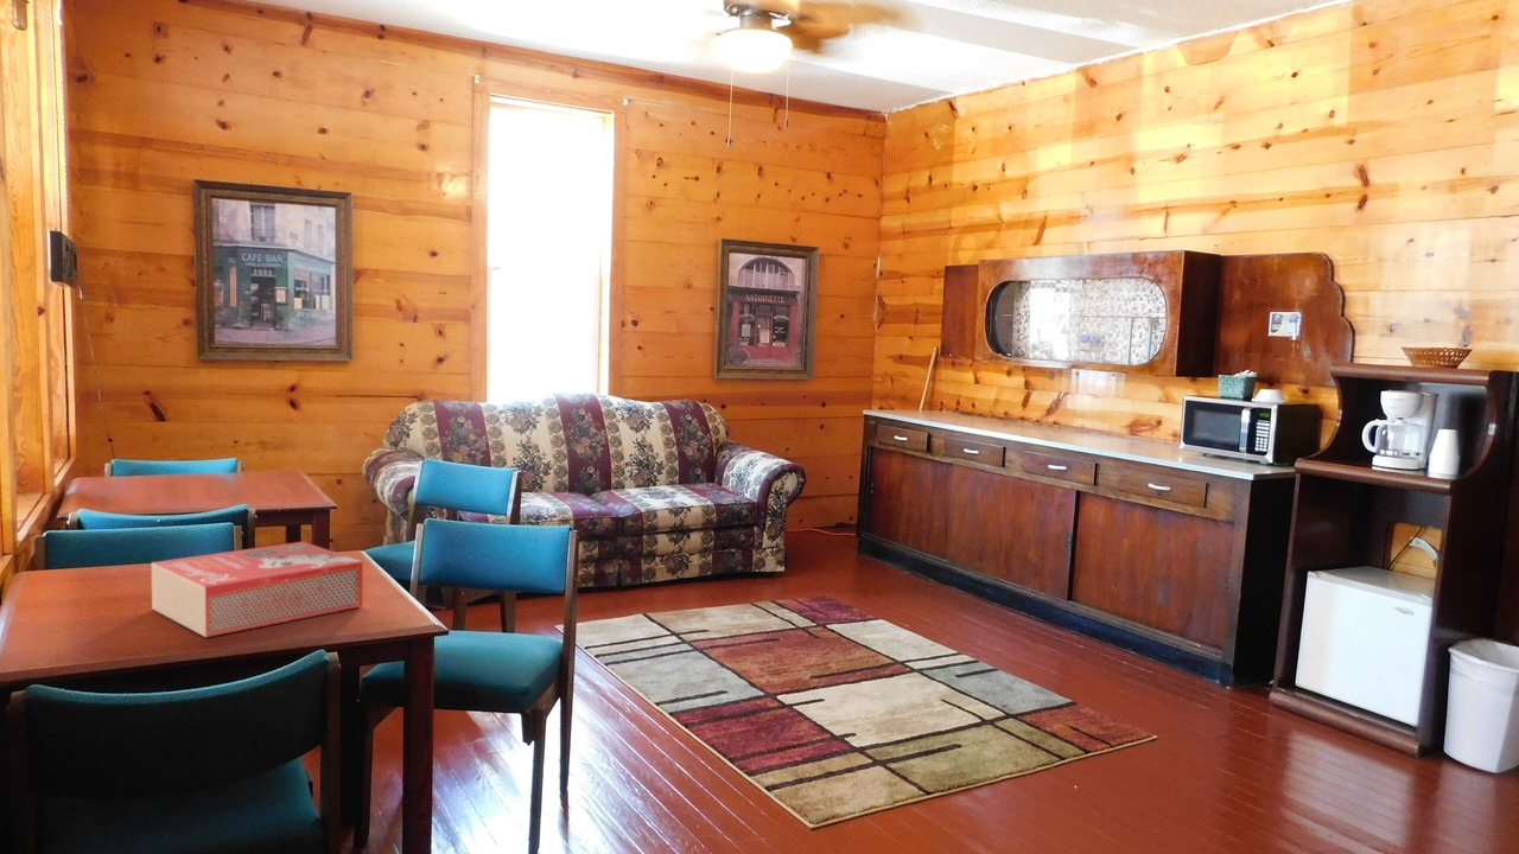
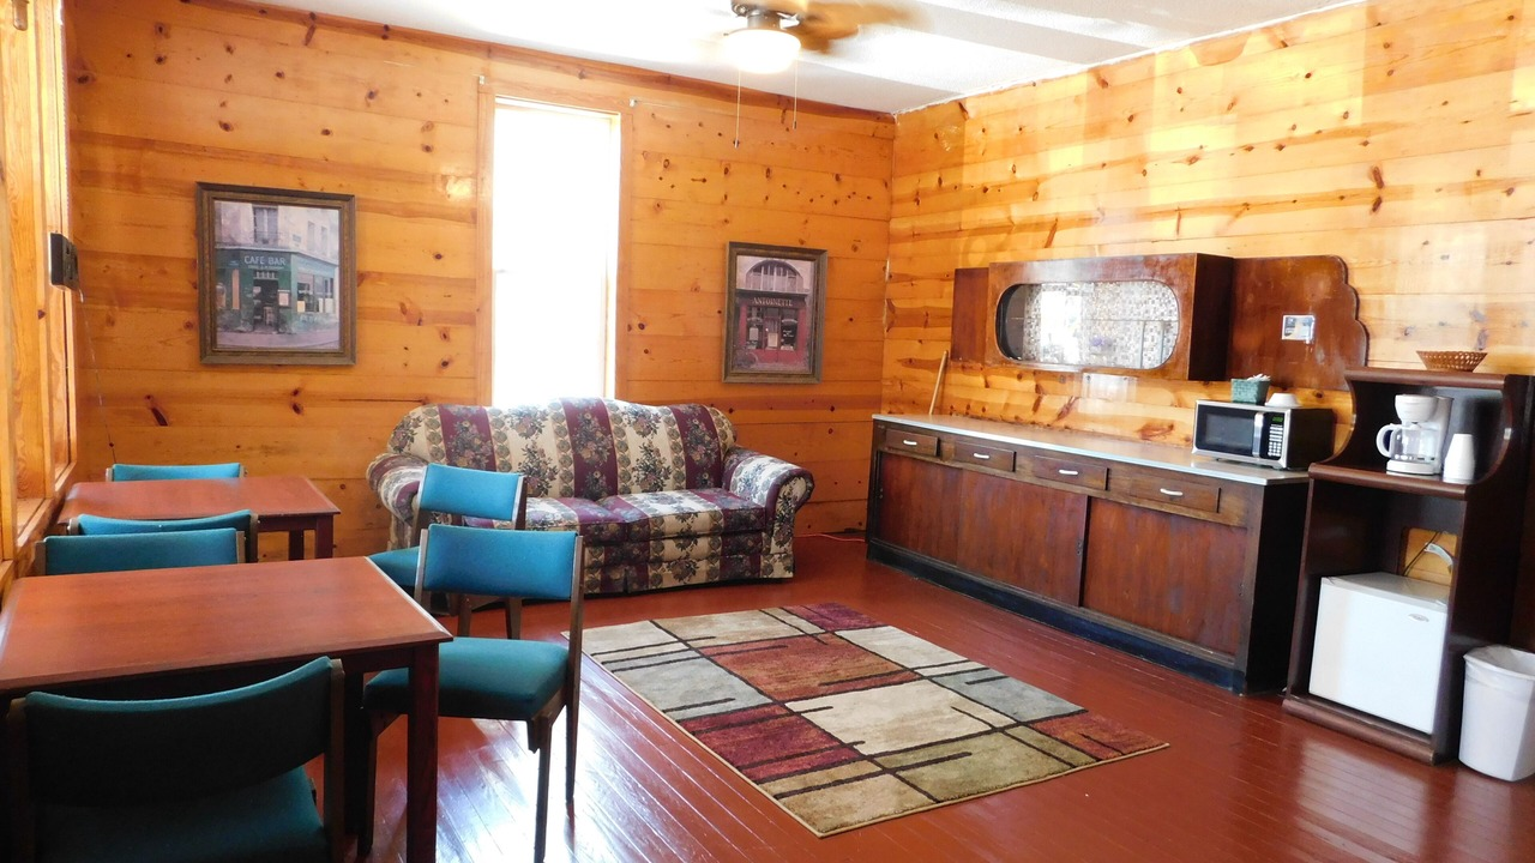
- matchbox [151,541,363,638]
